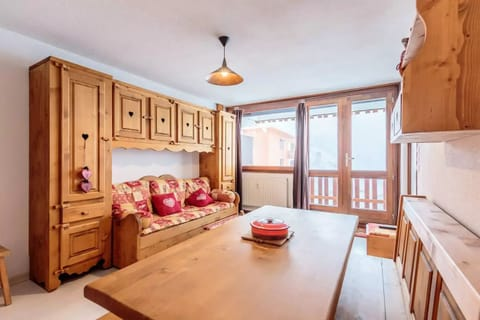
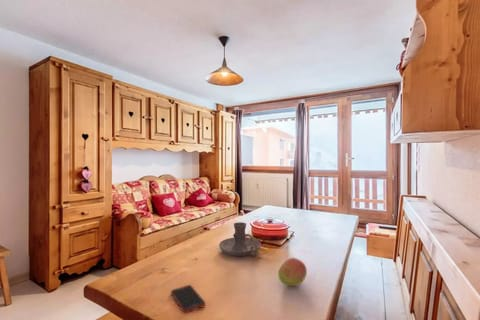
+ cell phone [170,284,206,314]
+ candle holder [218,221,262,257]
+ fruit [277,257,308,287]
